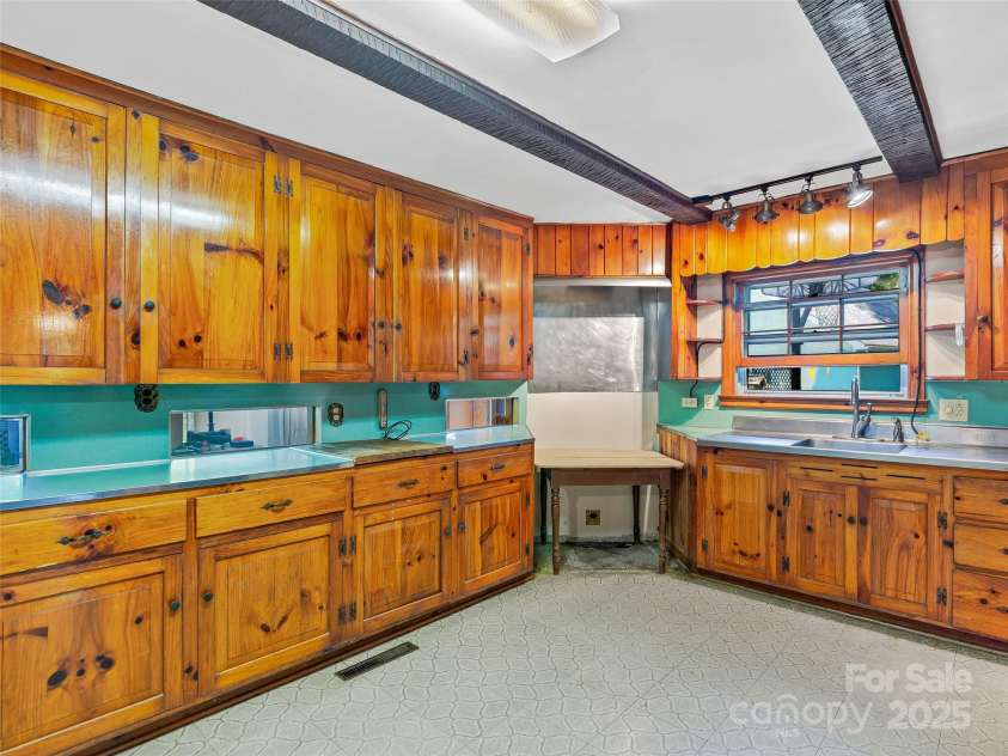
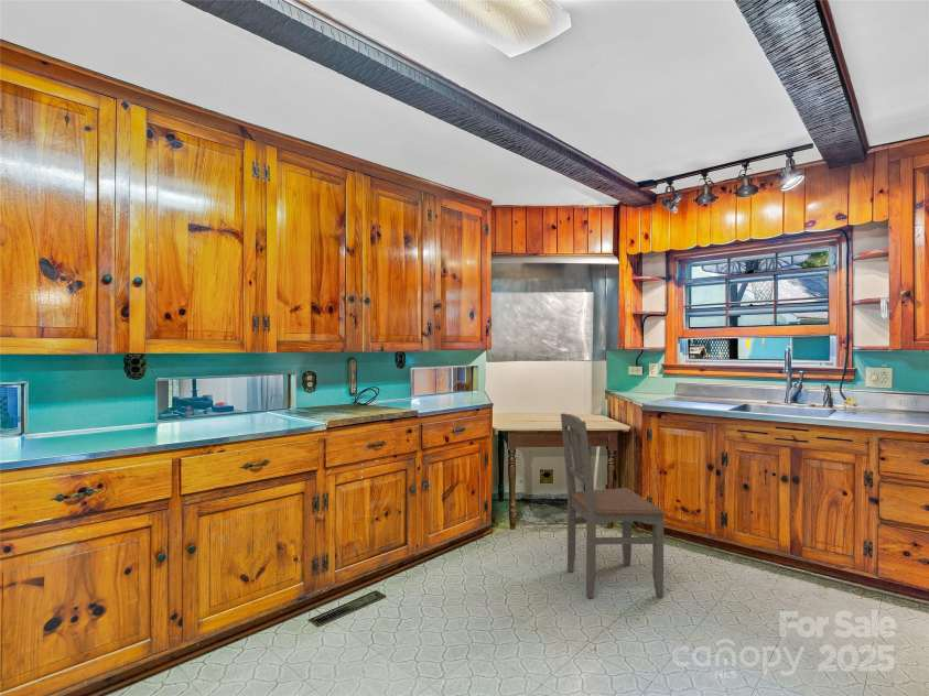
+ dining chair [560,412,666,599]
